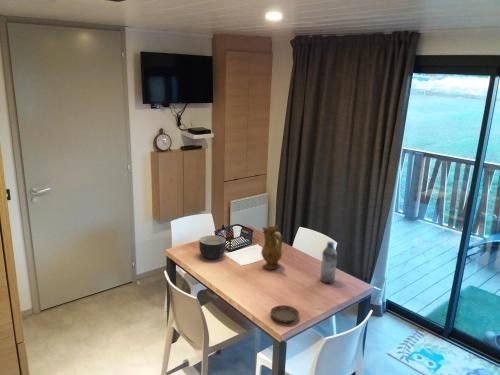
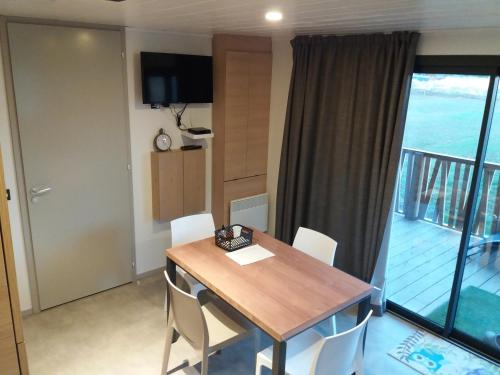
- saucer [270,304,300,323]
- bowl [198,234,227,260]
- ceramic jug [260,224,283,270]
- water bottle [319,241,338,285]
